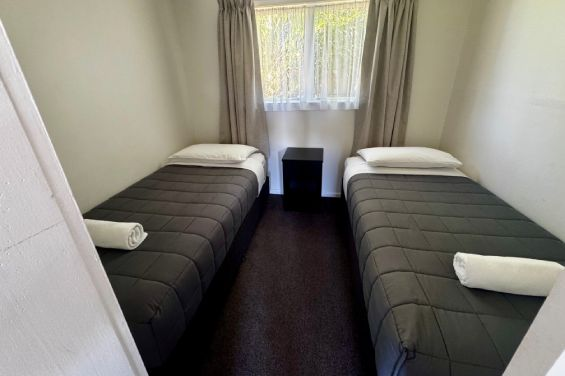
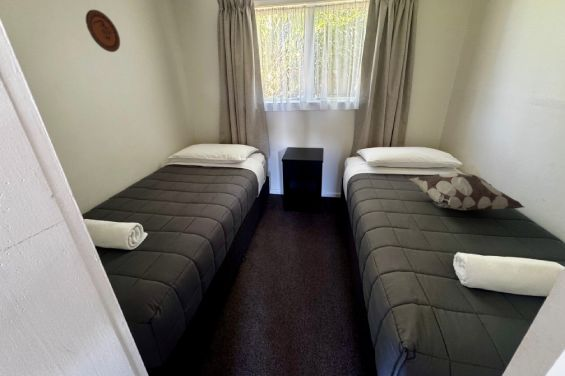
+ decorative plate [85,9,121,53]
+ decorative pillow [409,171,525,211]
